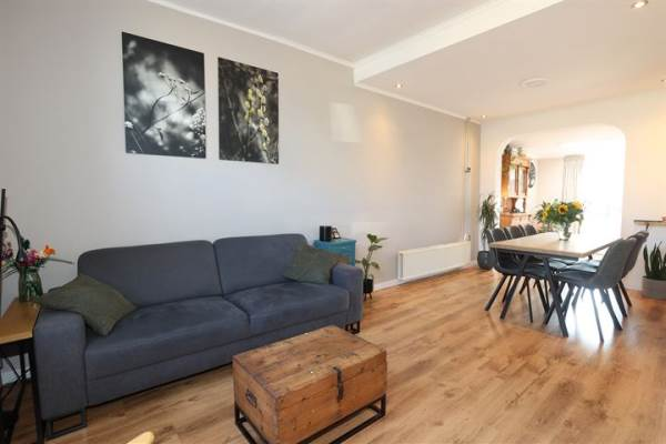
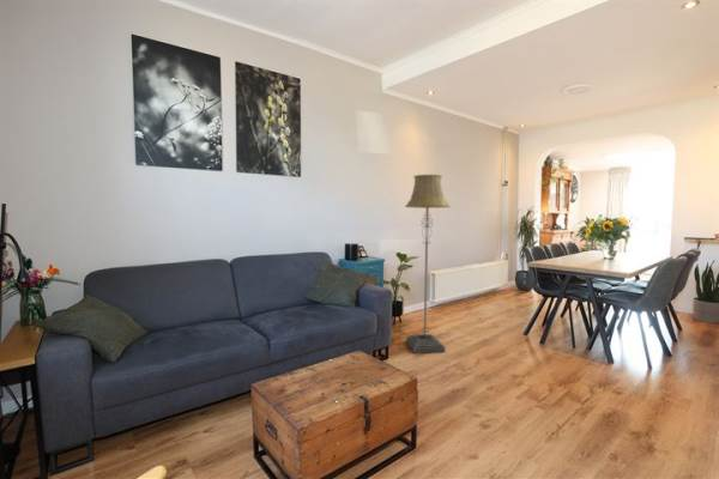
+ floor lamp [404,174,452,354]
